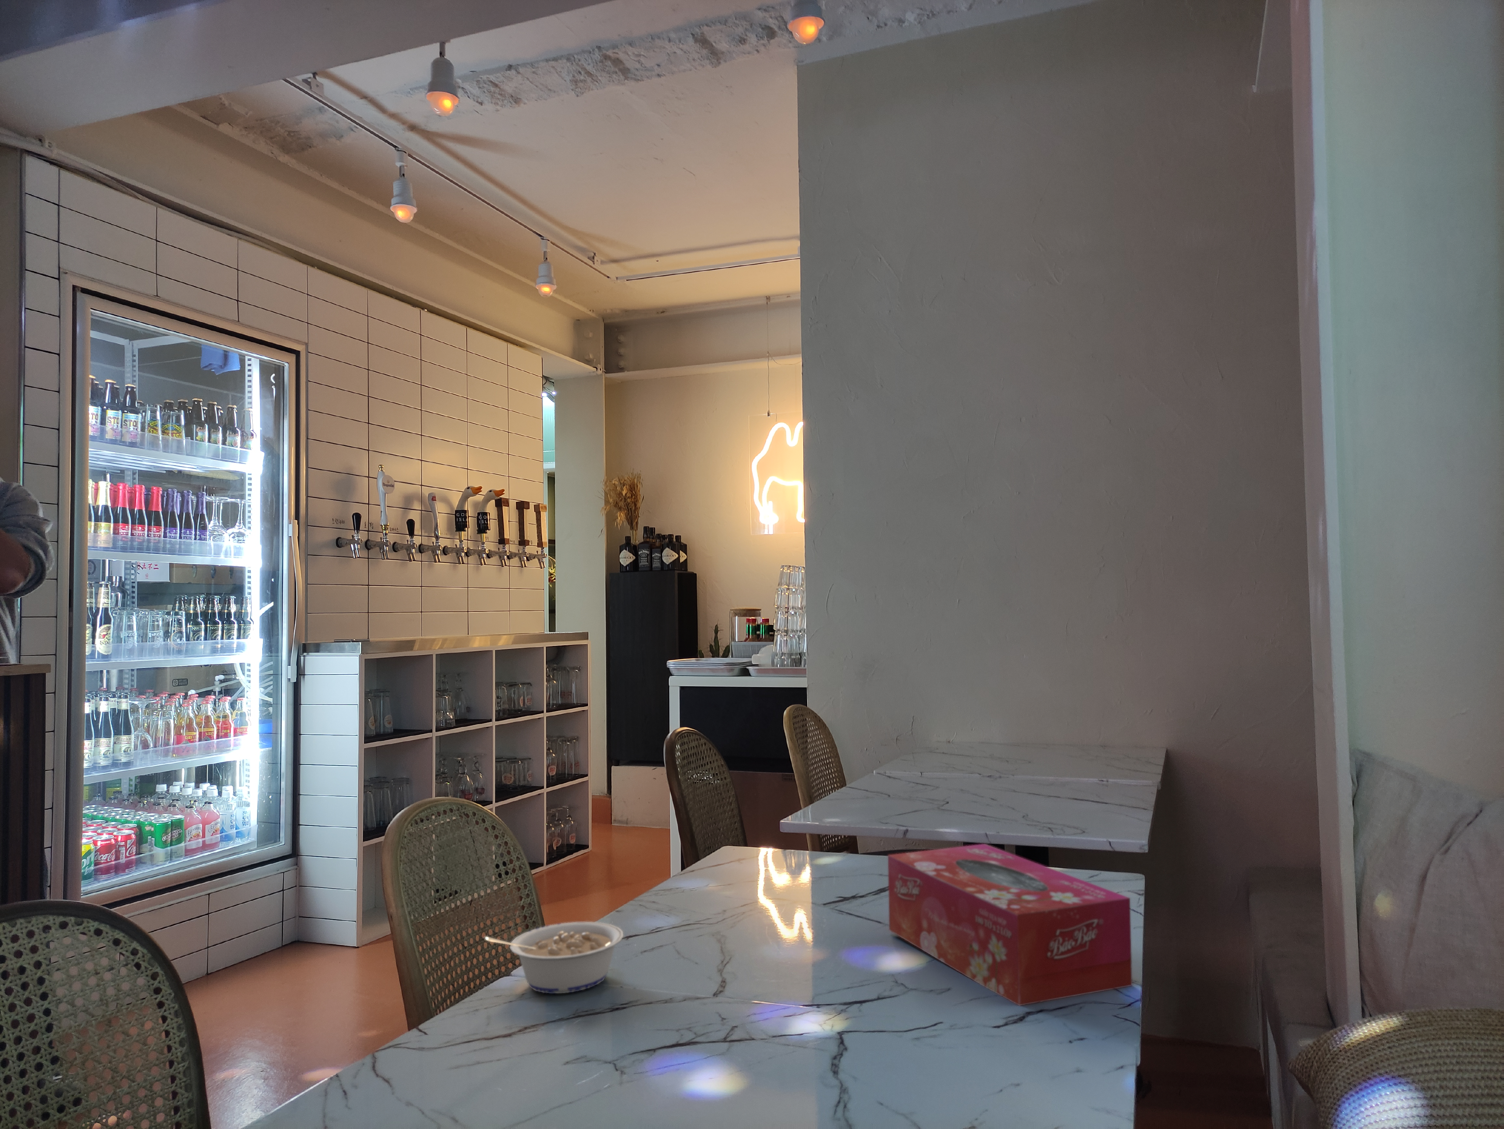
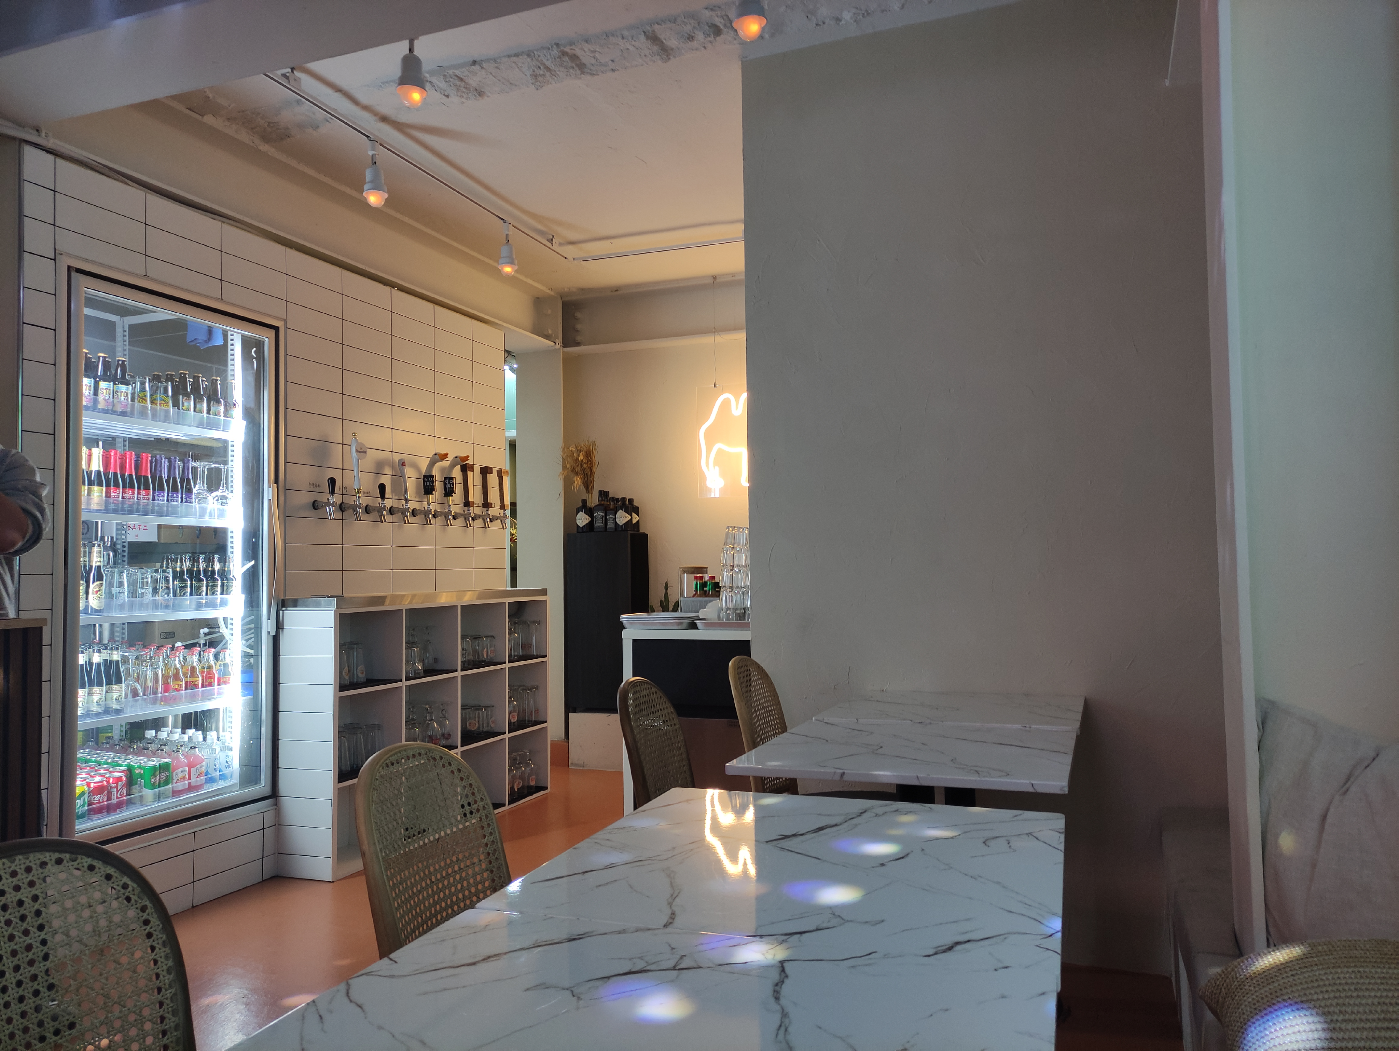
- tissue box [887,843,1133,1006]
- legume [485,921,624,994]
